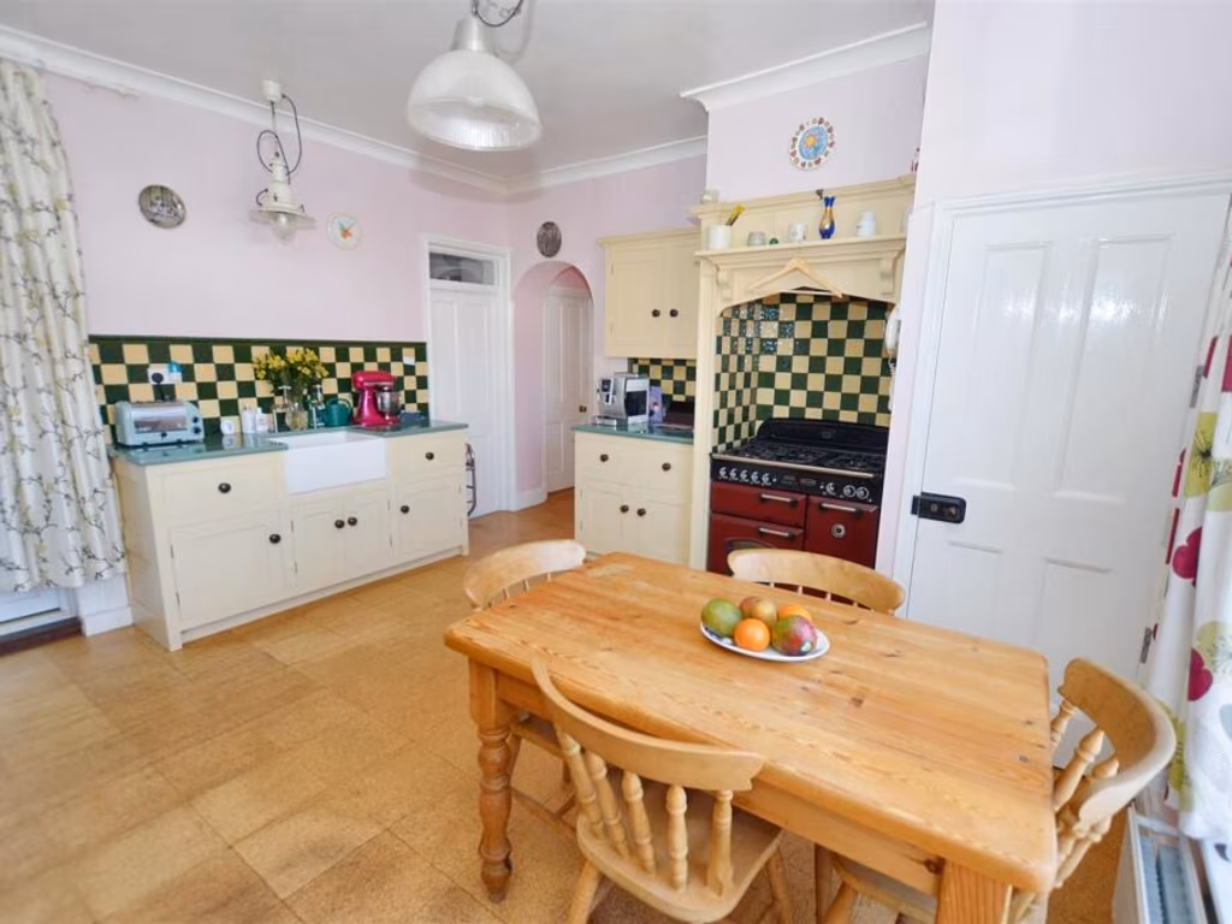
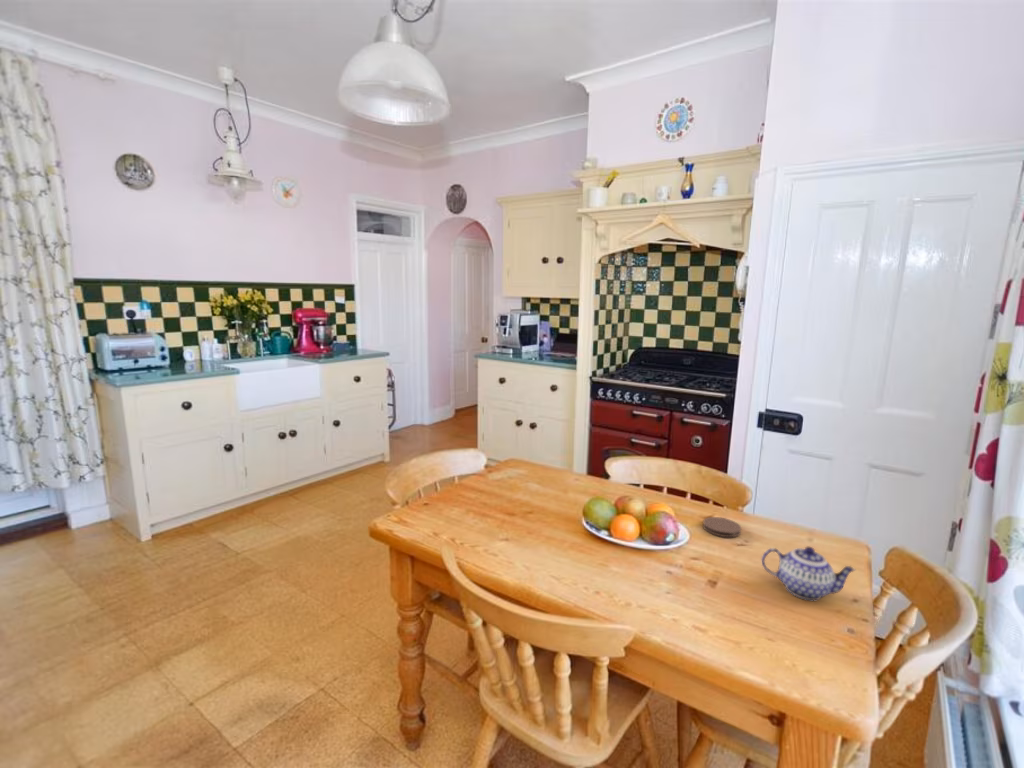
+ coaster [702,516,742,538]
+ teapot [761,546,857,602]
